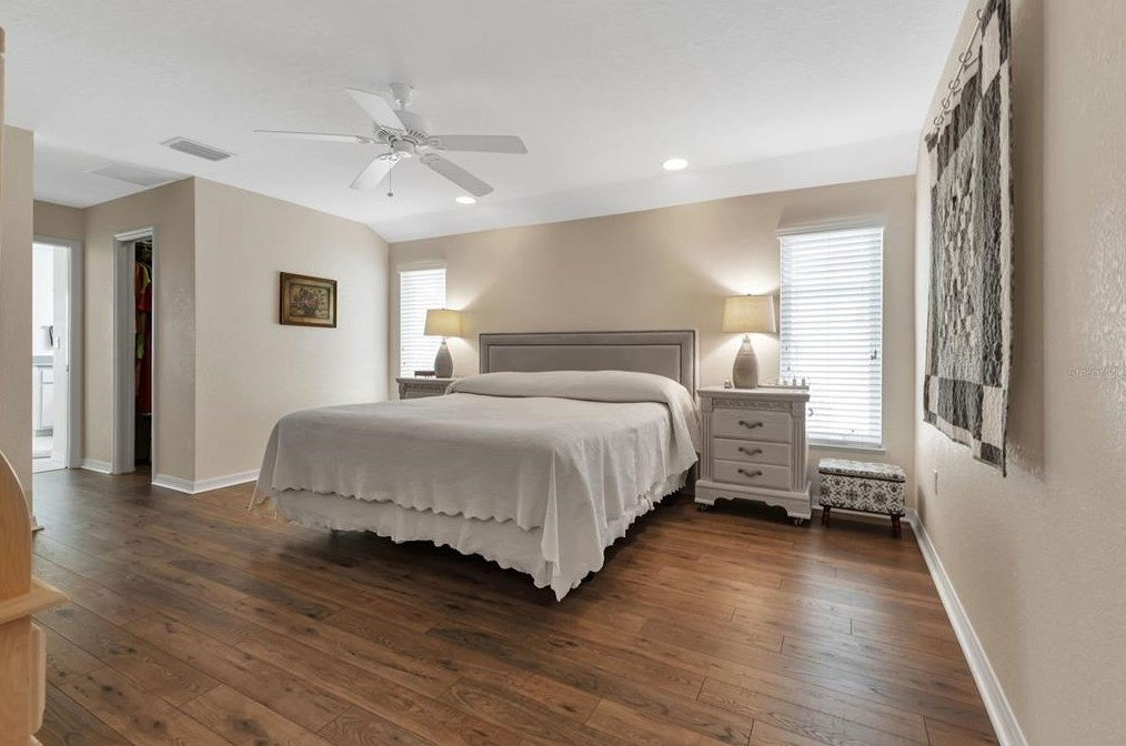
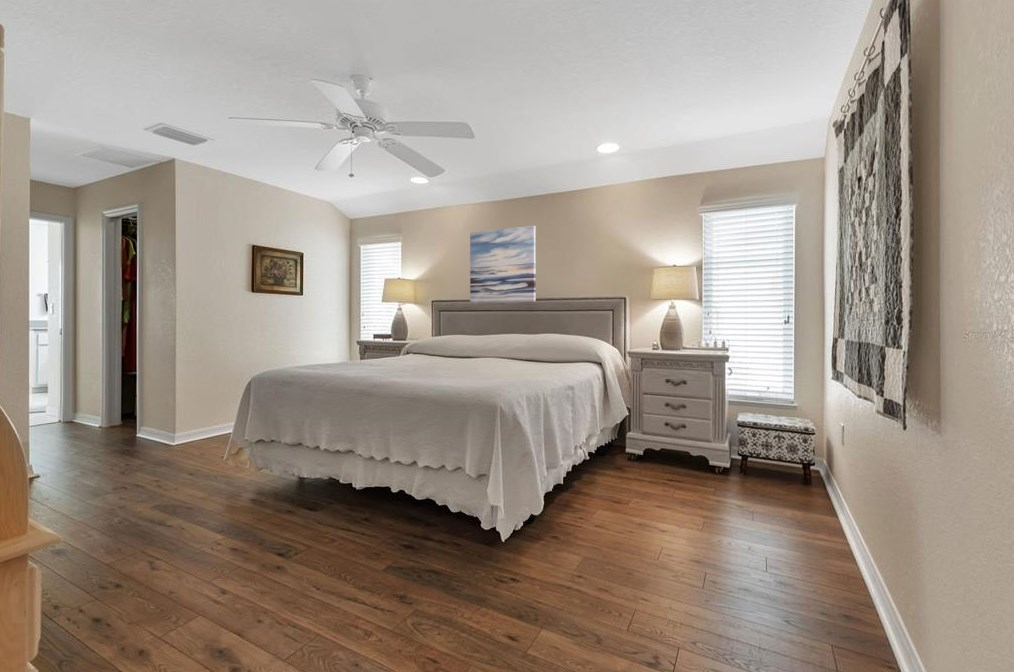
+ wall art [469,225,537,304]
